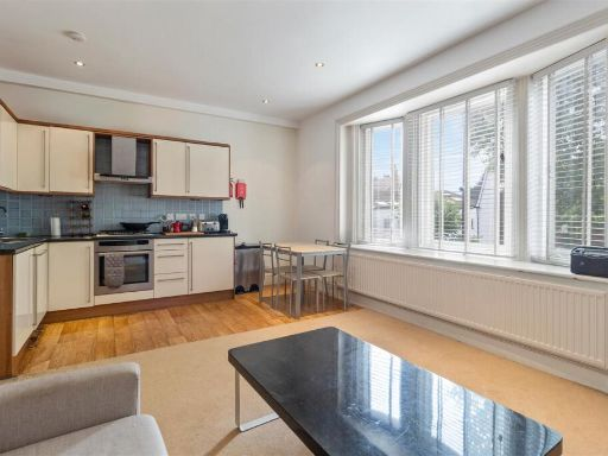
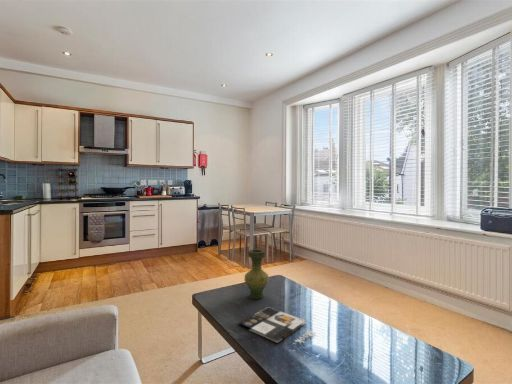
+ vase [244,248,270,300]
+ magazine [238,306,317,344]
